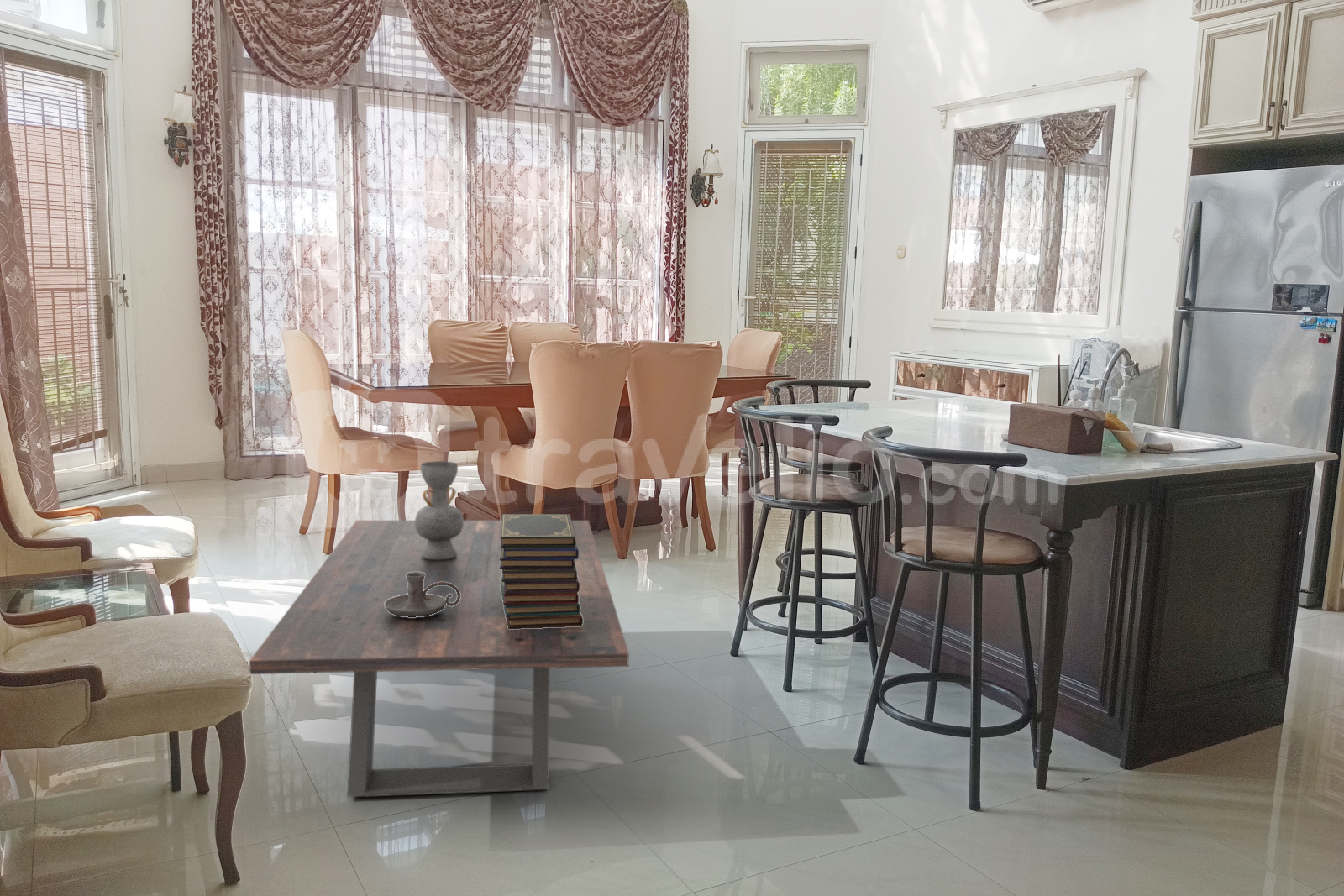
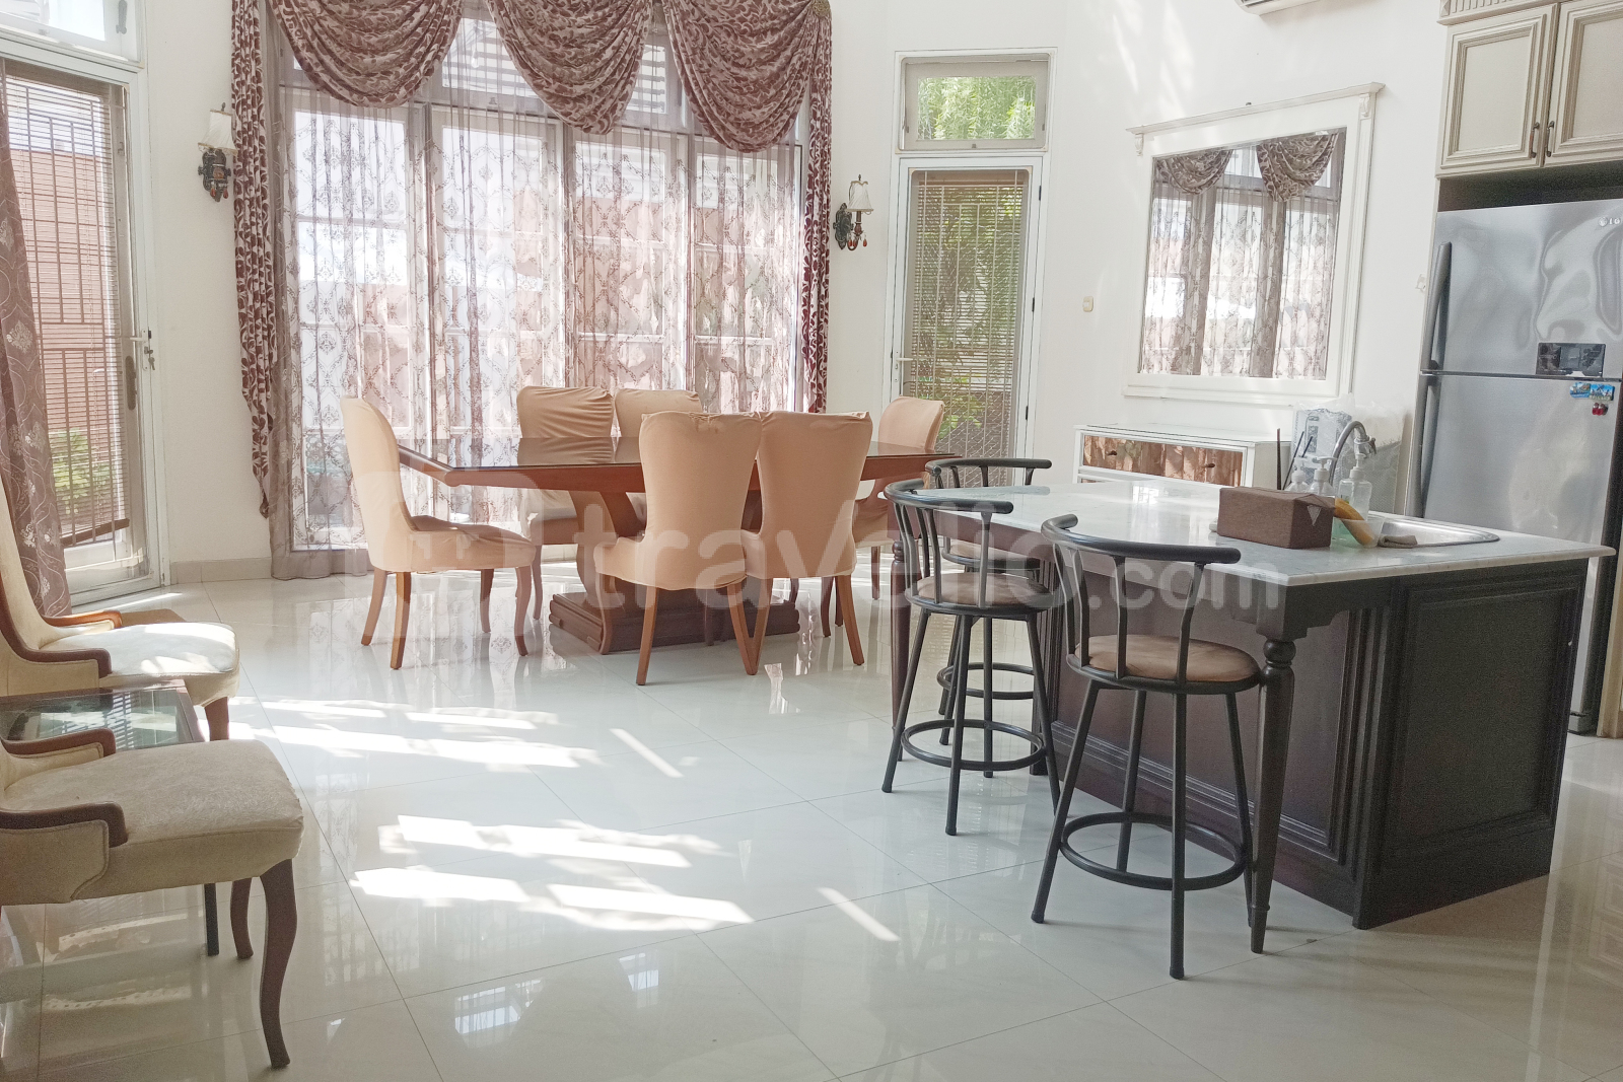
- candle holder [385,572,460,617]
- book stack [499,513,583,629]
- coffee table [249,520,630,798]
- decorative vase [414,460,465,560]
